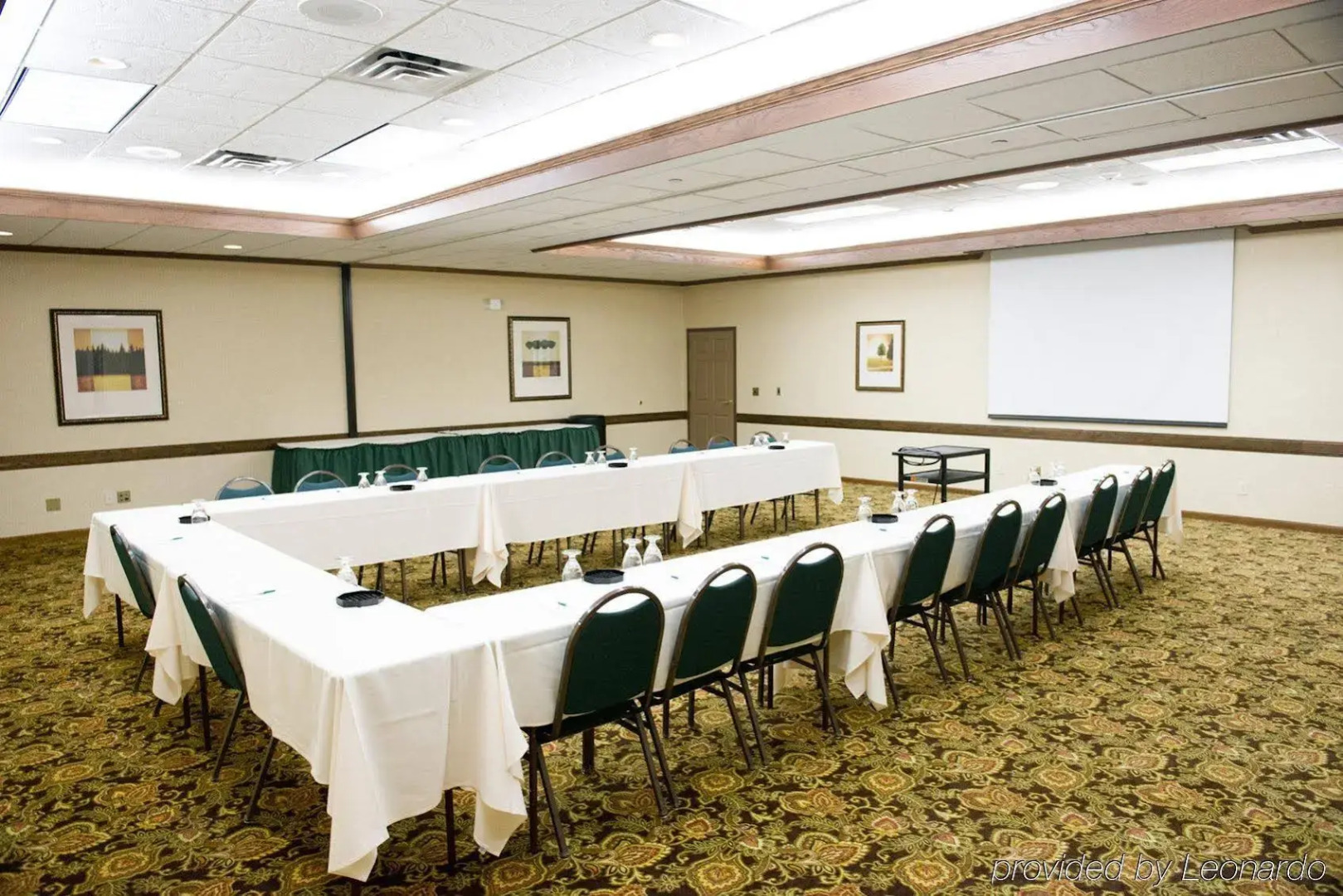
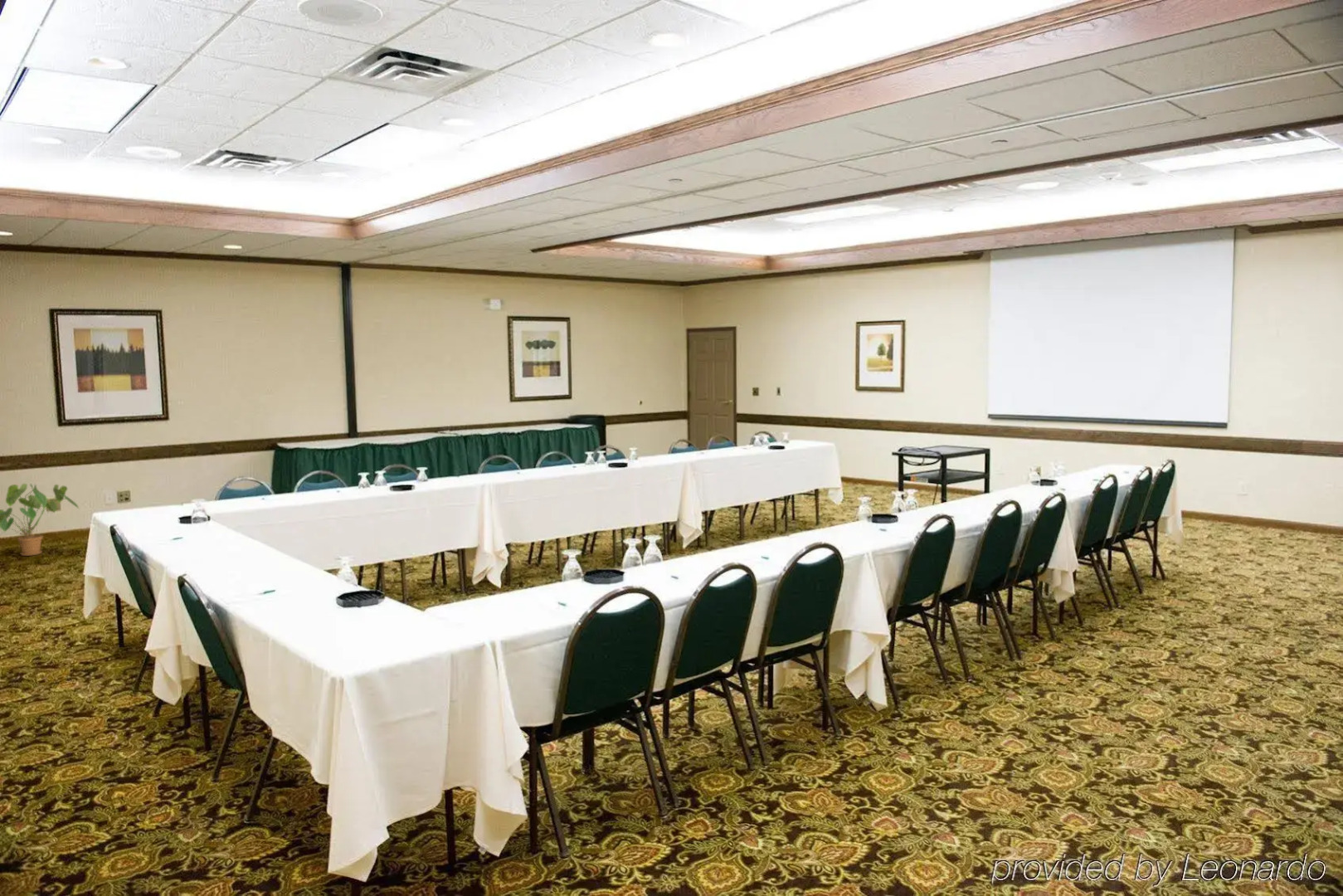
+ house plant [0,483,81,557]
